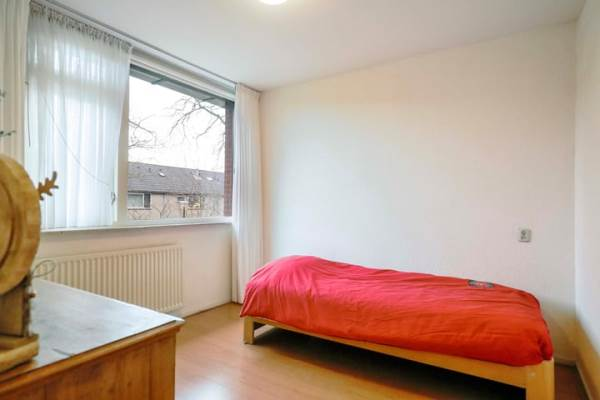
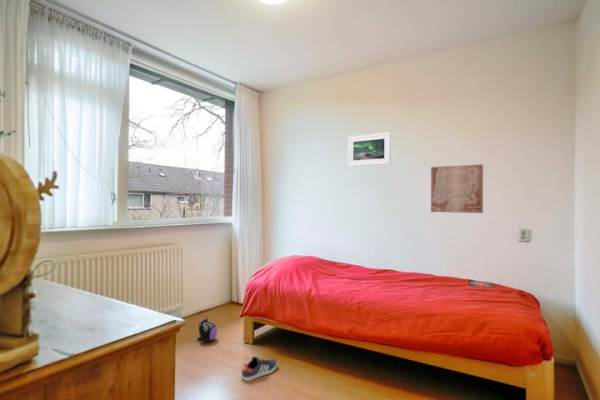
+ sneaker [240,356,278,382]
+ plush toy [196,315,218,343]
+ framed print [347,131,392,167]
+ wall art [430,163,484,214]
